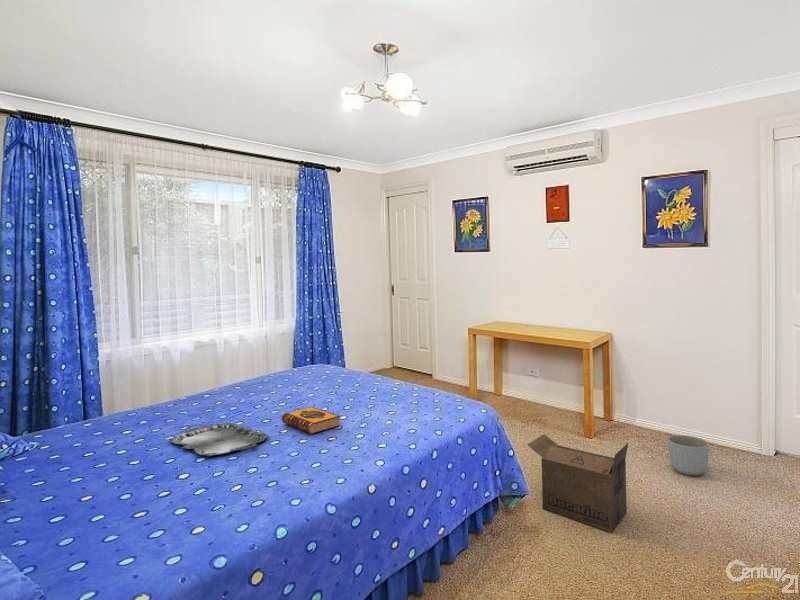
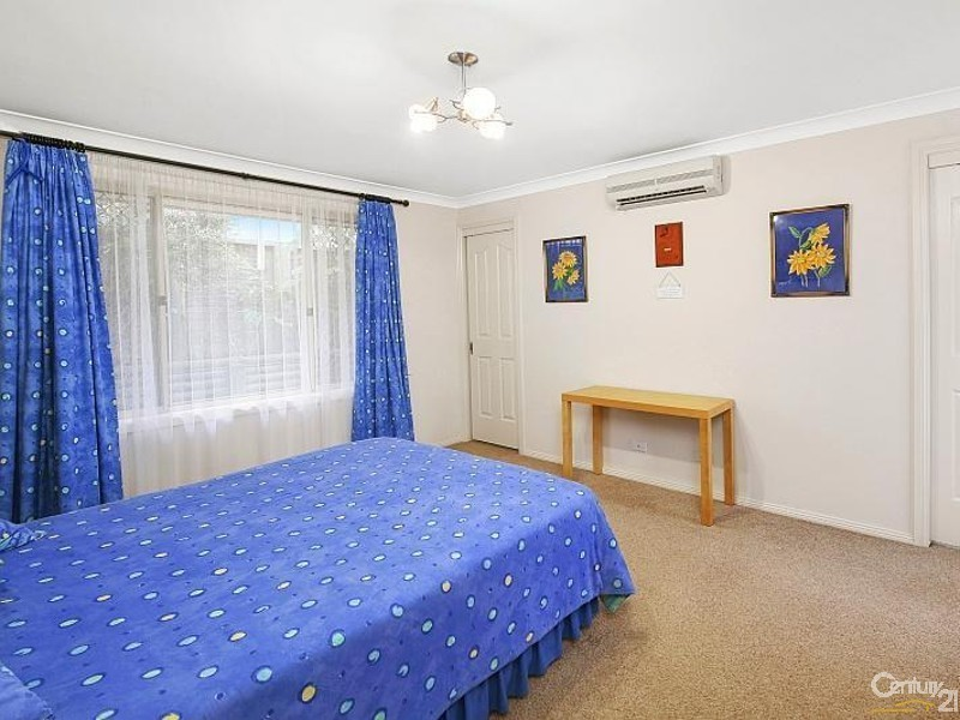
- planter [667,434,710,477]
- serving tray [168,422,270,457]
- hardback book [281,406,341,435]
- cardboard box [526,433,629,533]
